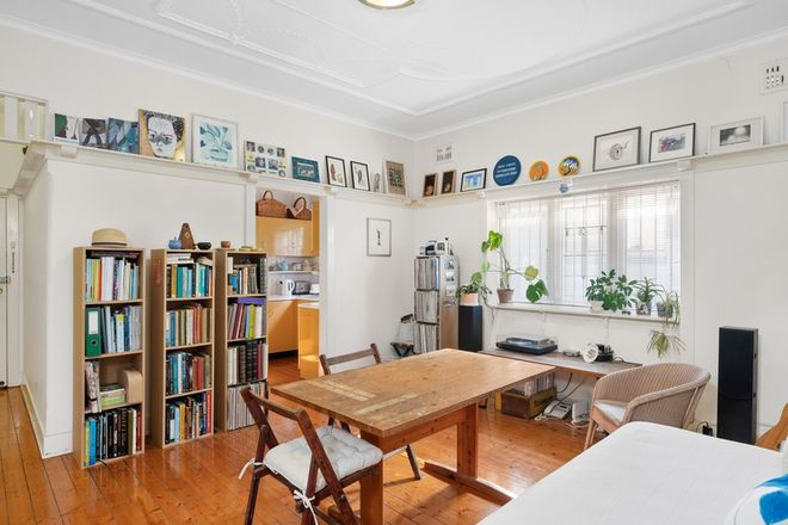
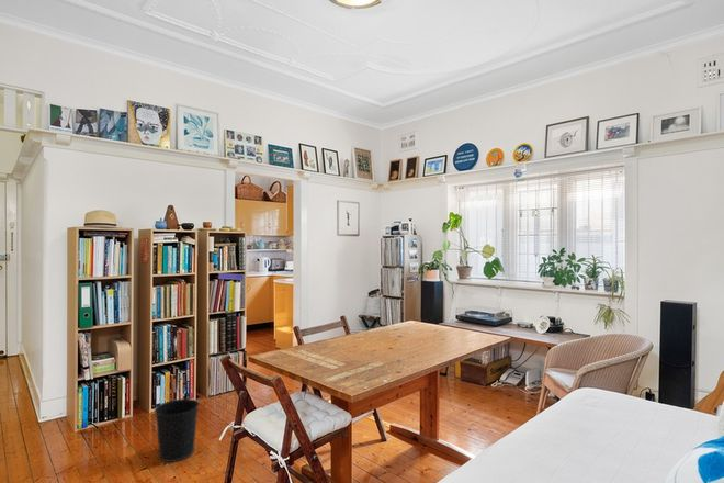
+ wastebasket [154,397,200,463]
